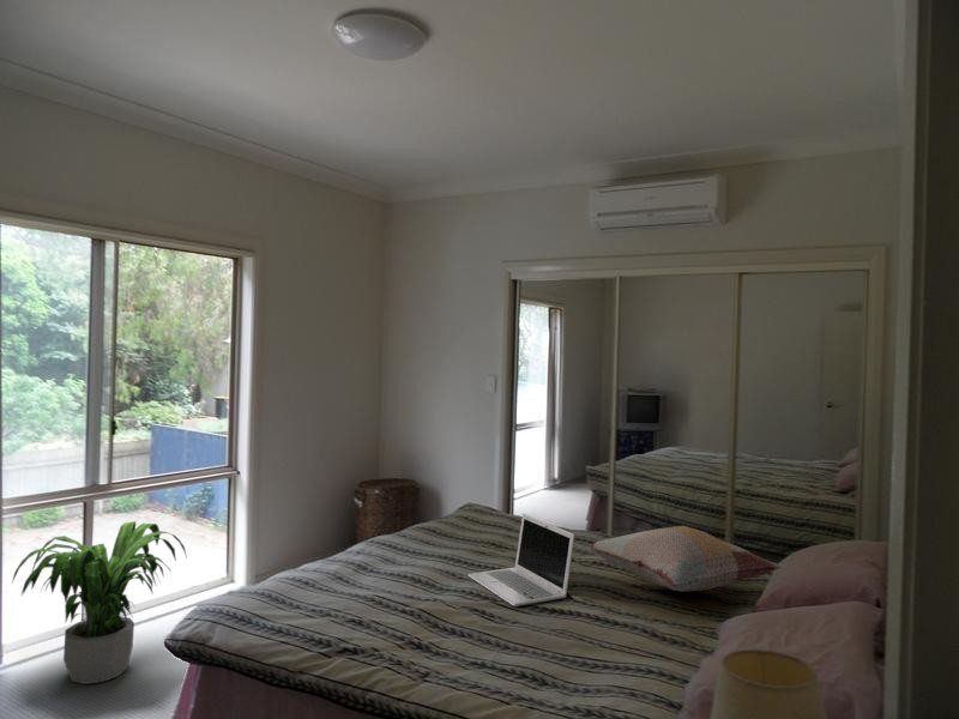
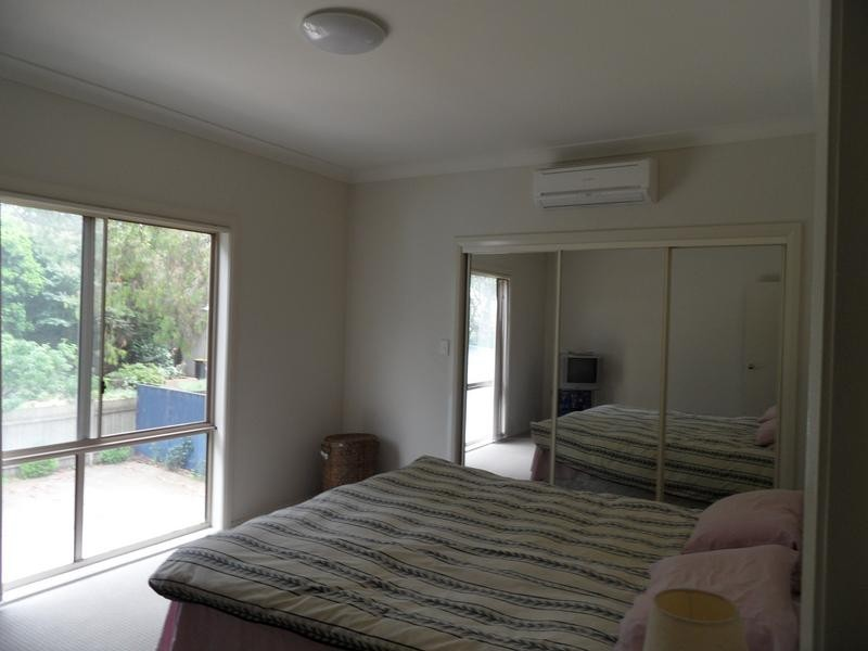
- laptop [468,512,577,608]
- decorative pillow [590,525,782,593]
- potted plant [11,520,188,685]
